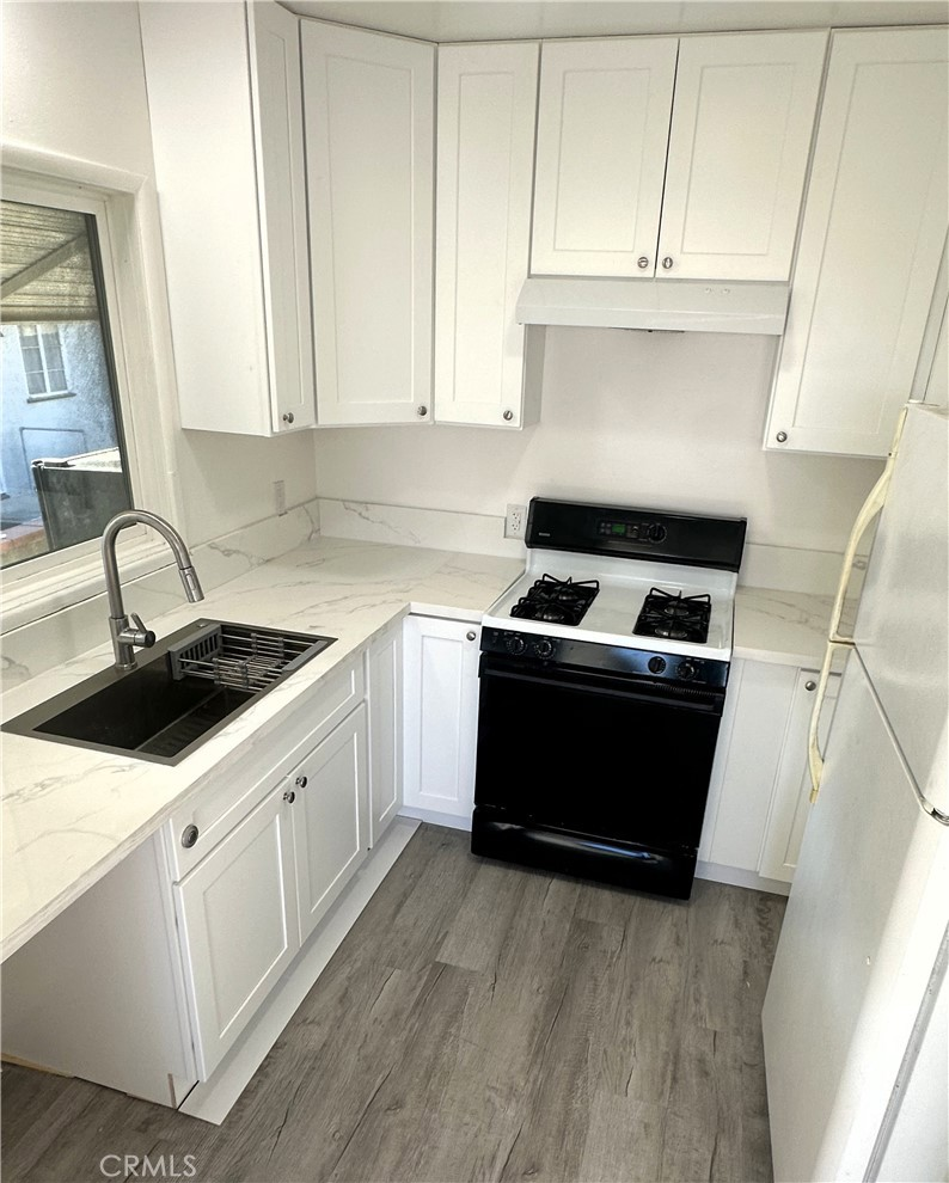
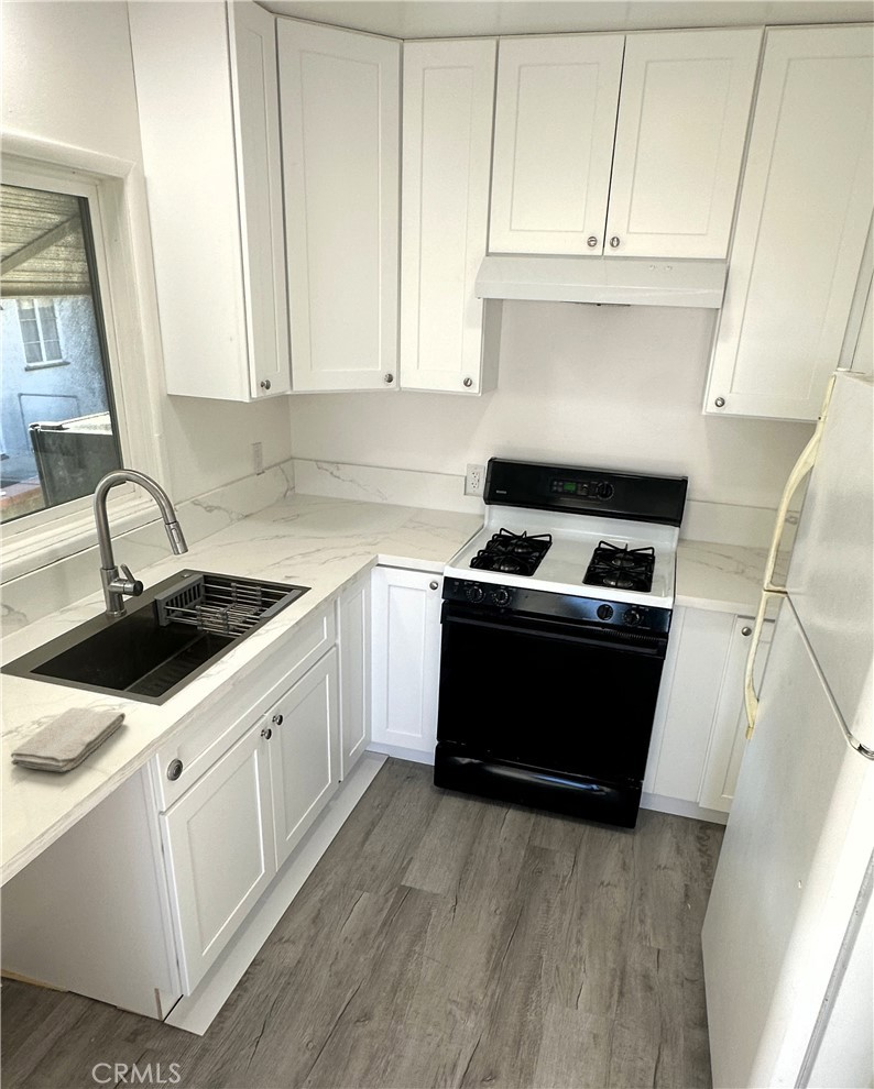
+ washcloth [10,706,127,772]
